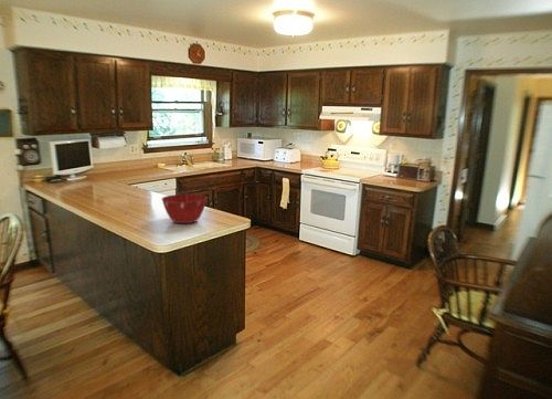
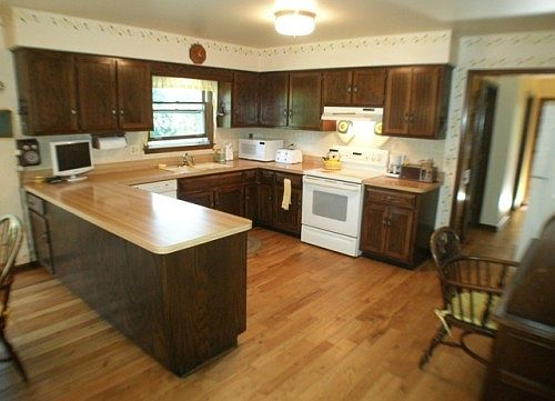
- mixing bowl [160,193,209,224]
